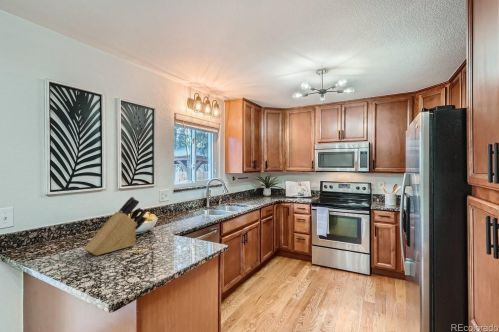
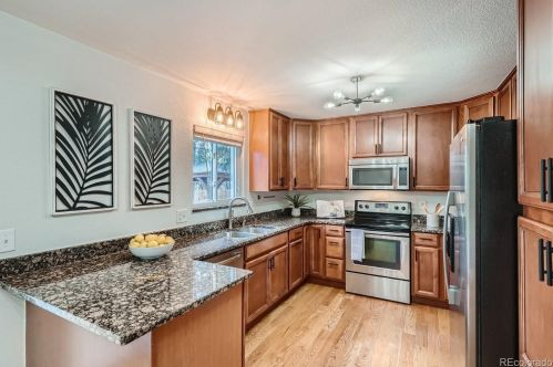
- knife block [83,196,149,256]
